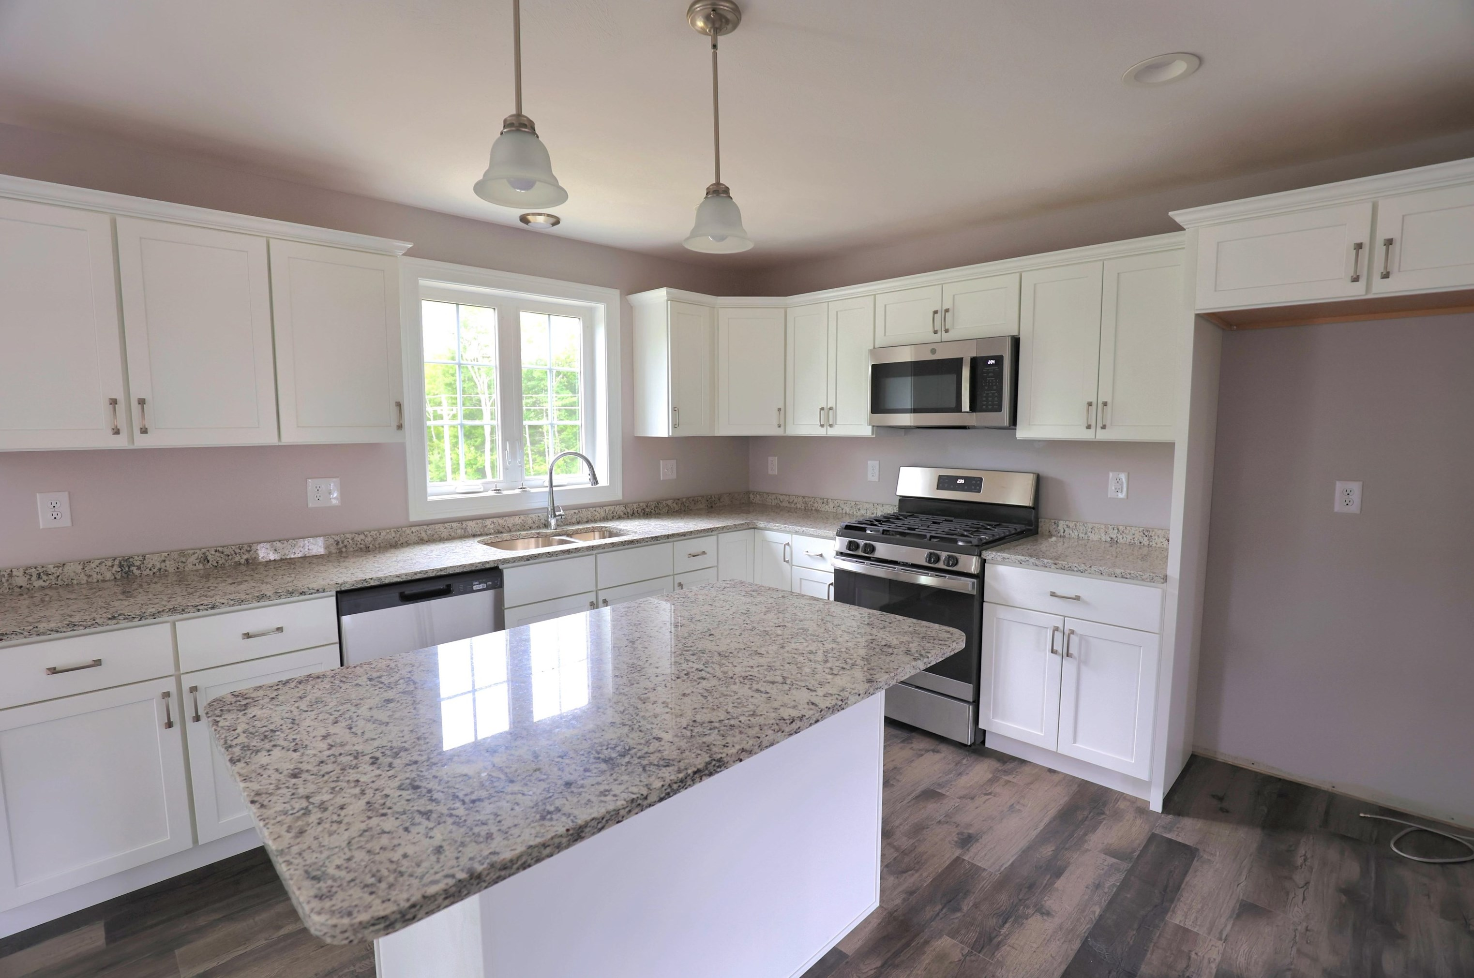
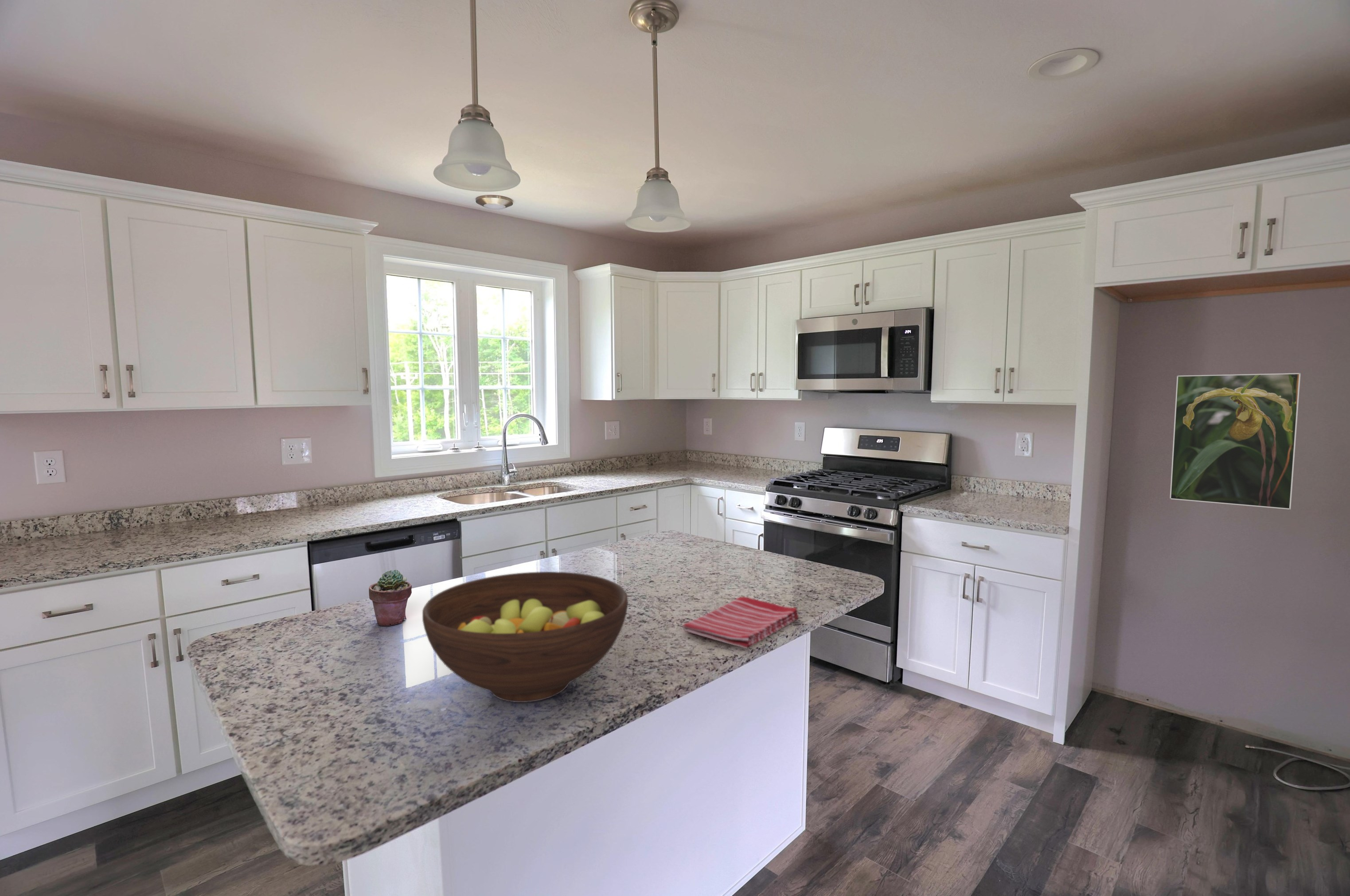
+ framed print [1169,373,1301,510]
+ potted succulent [368,569,412,626]
+ fruit bowl [422,571,628,703]
+ dish towel [682,596,799,649]
